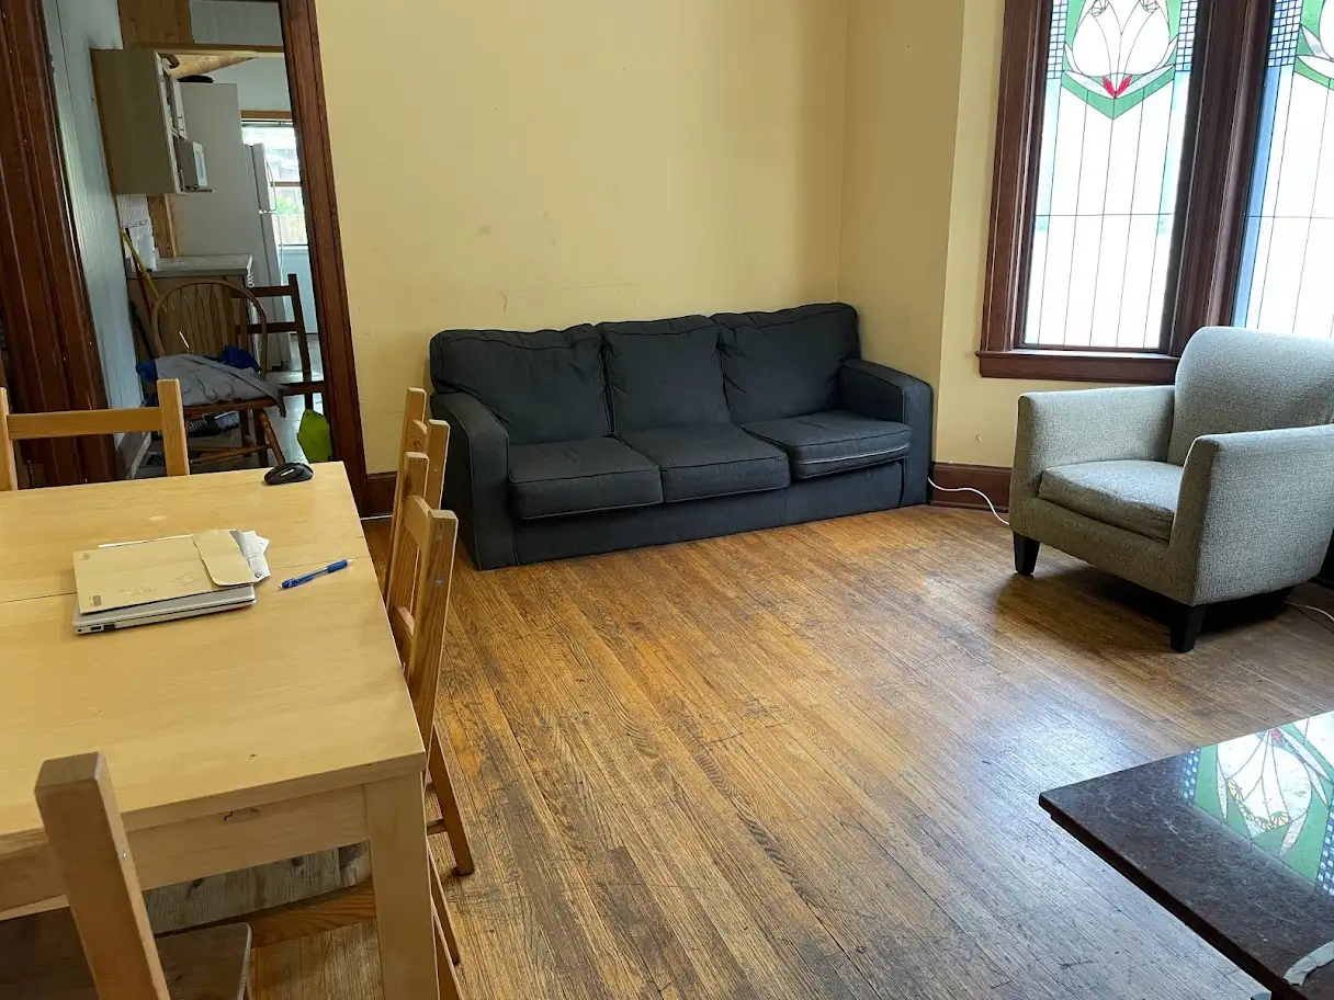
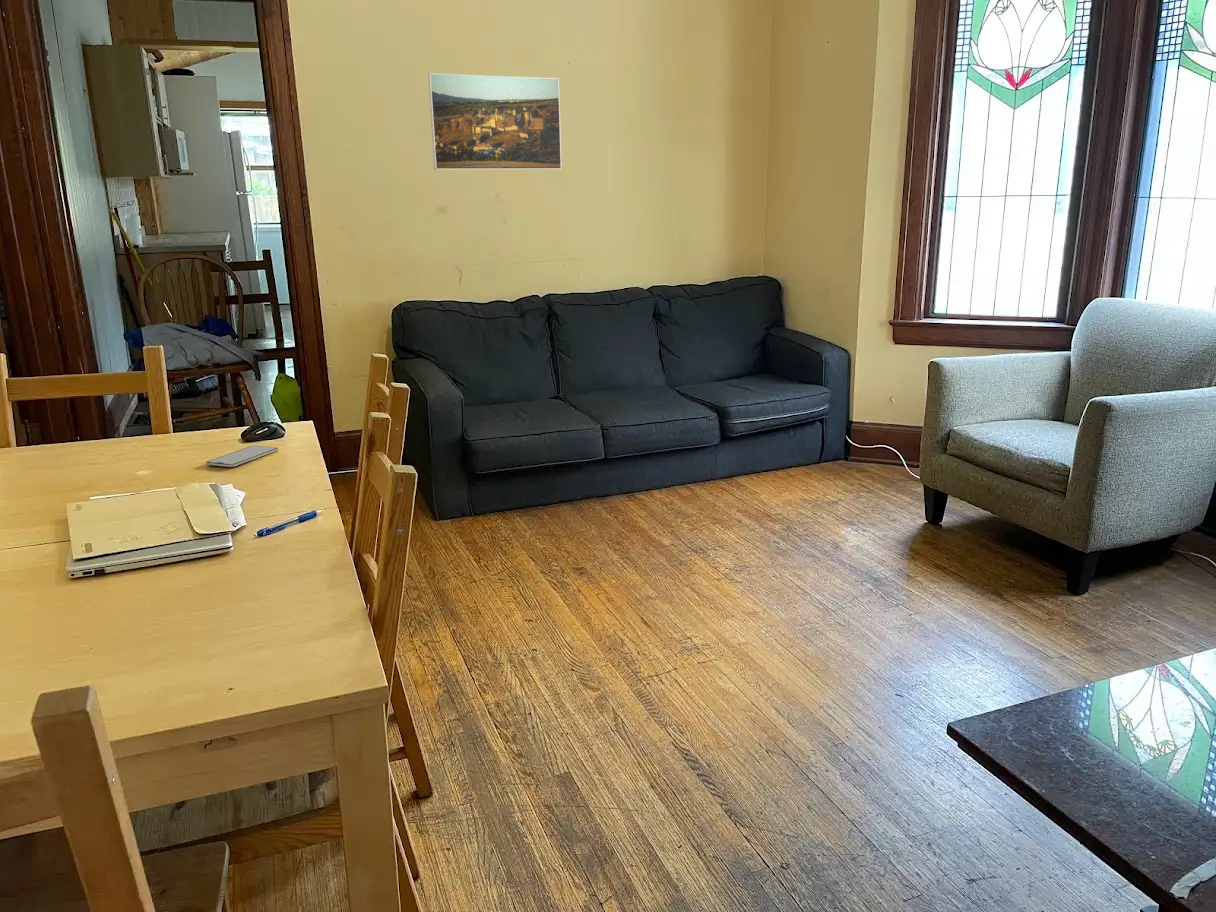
+ smartphone [205,445,279,468]
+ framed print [427,72,563,171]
